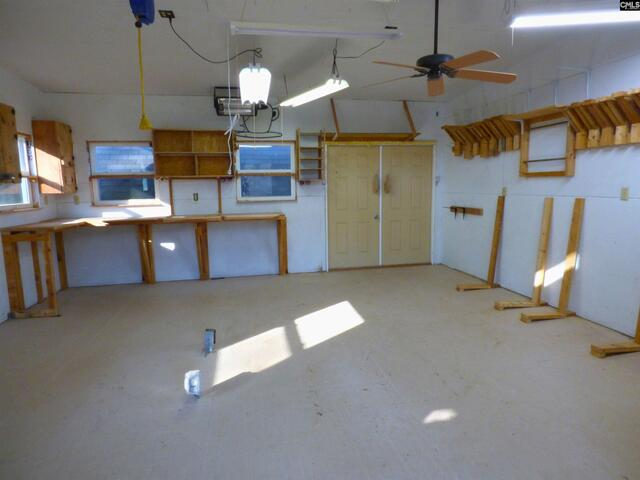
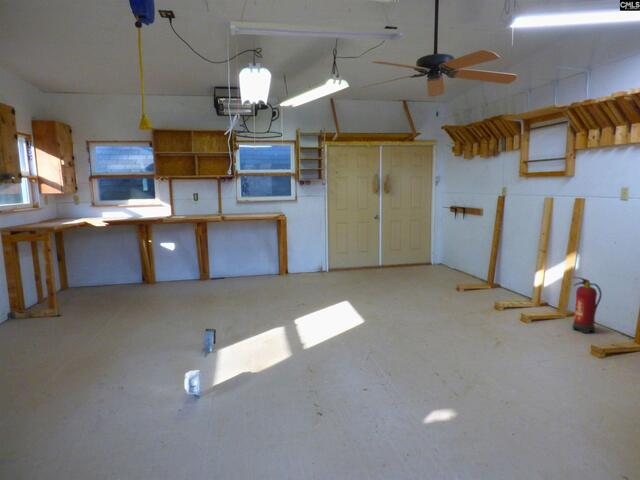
+ fire extinguisher [571,276,603,334]
